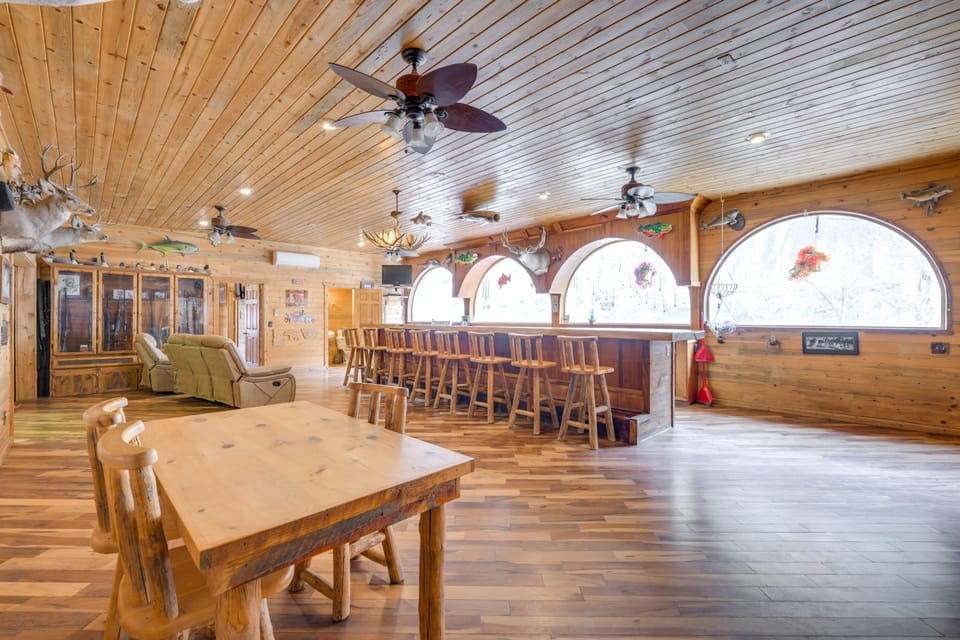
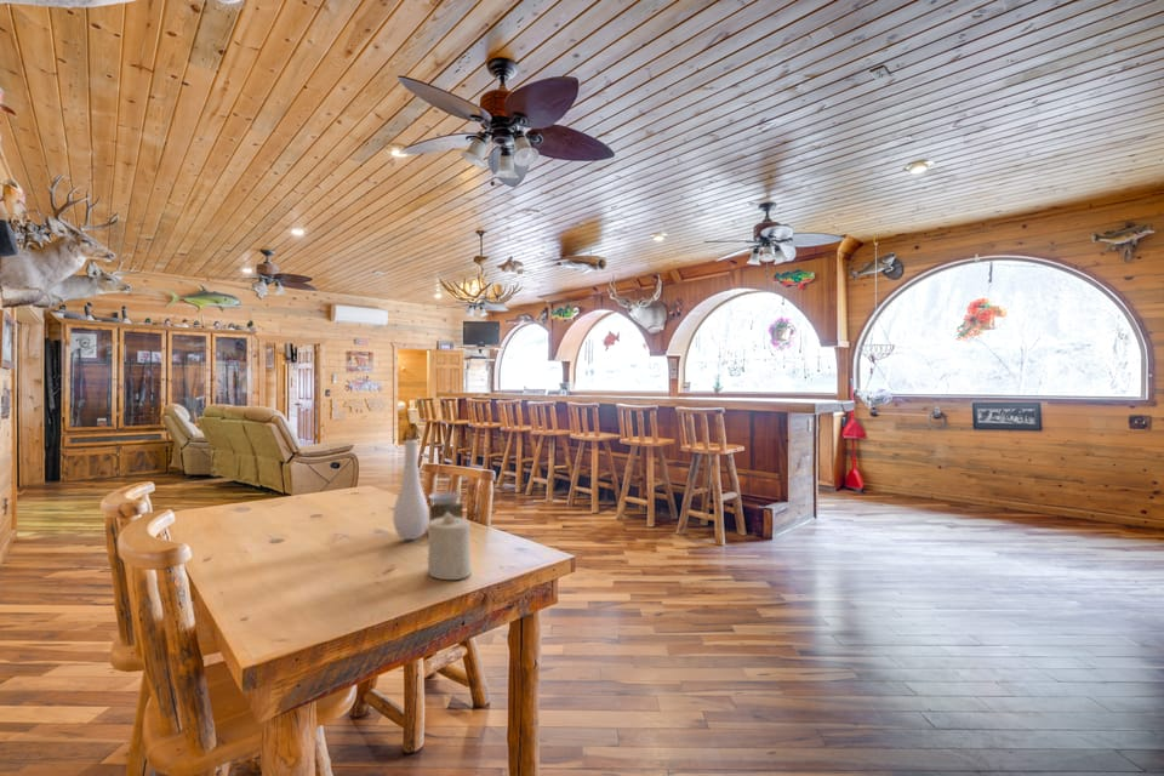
+ candle [427,512,473,581]
+ vase [392,439,464,541]
